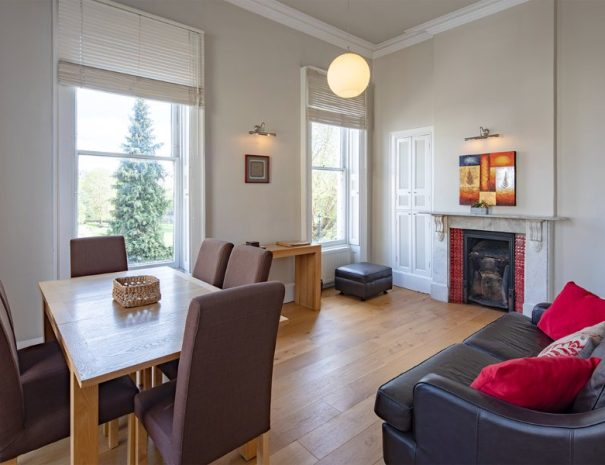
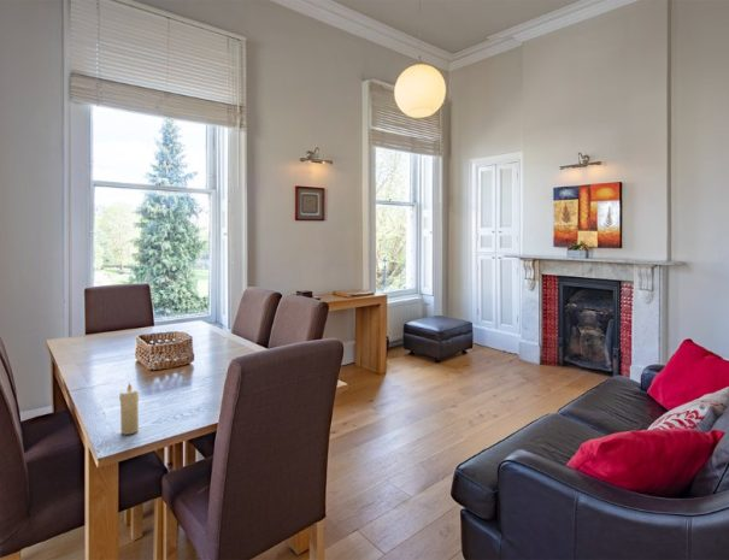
+ candle [118,382,140,436]
